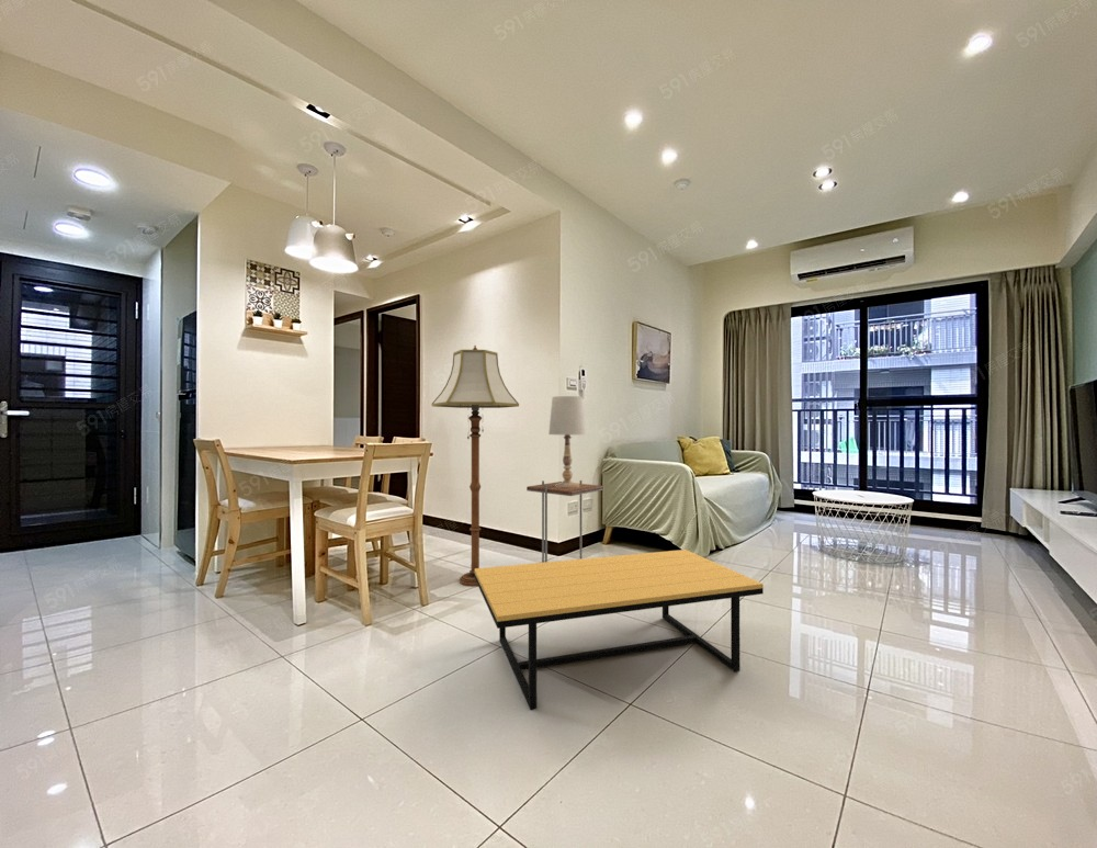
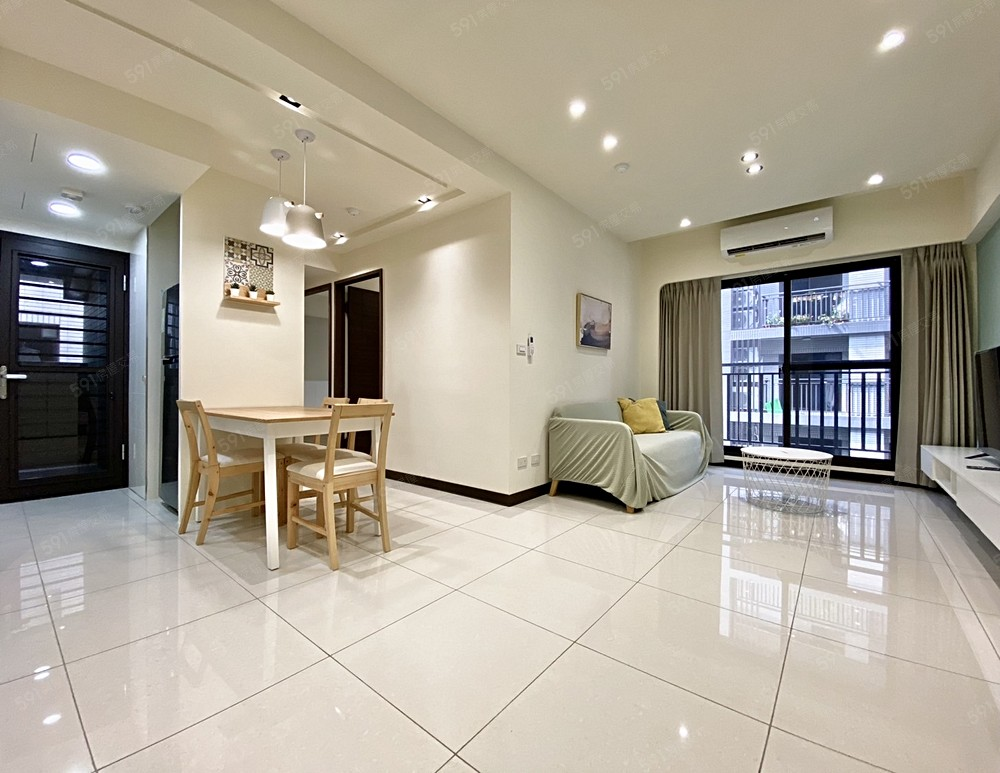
- floor lamp [431,344,520,587]
- table lamp [547,395,587,487]
- coffee table [475,549,765,711]
- side table [525,479,604,563]
